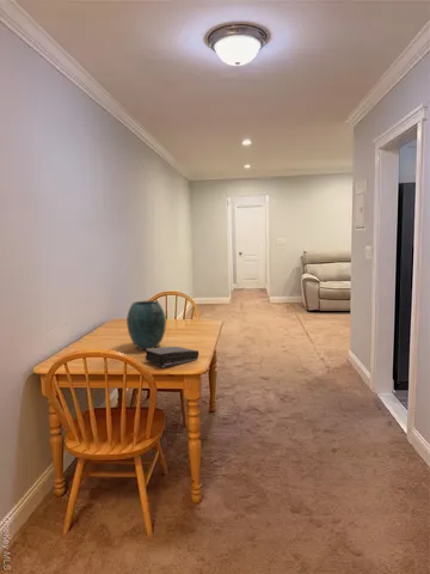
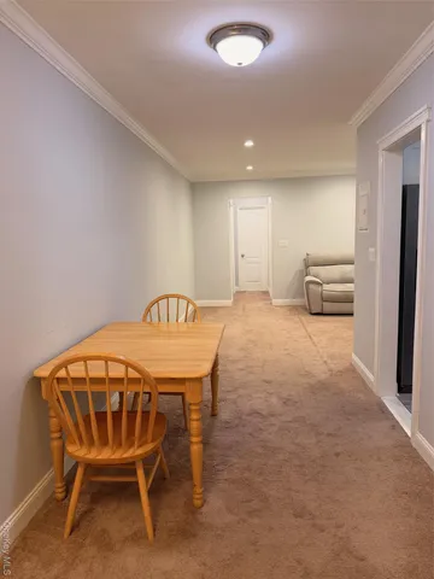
- book [145,346,199,368]
- vase [125,300,167,350]
